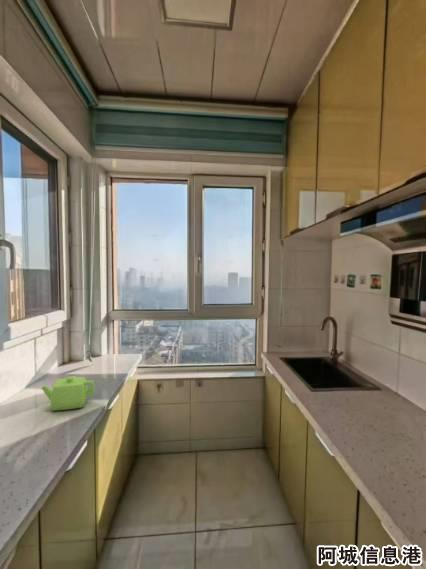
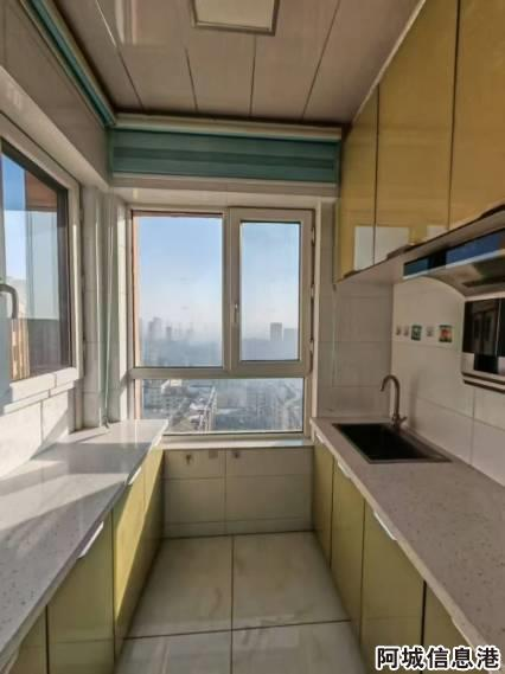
- teapot [40,375,95,412]
